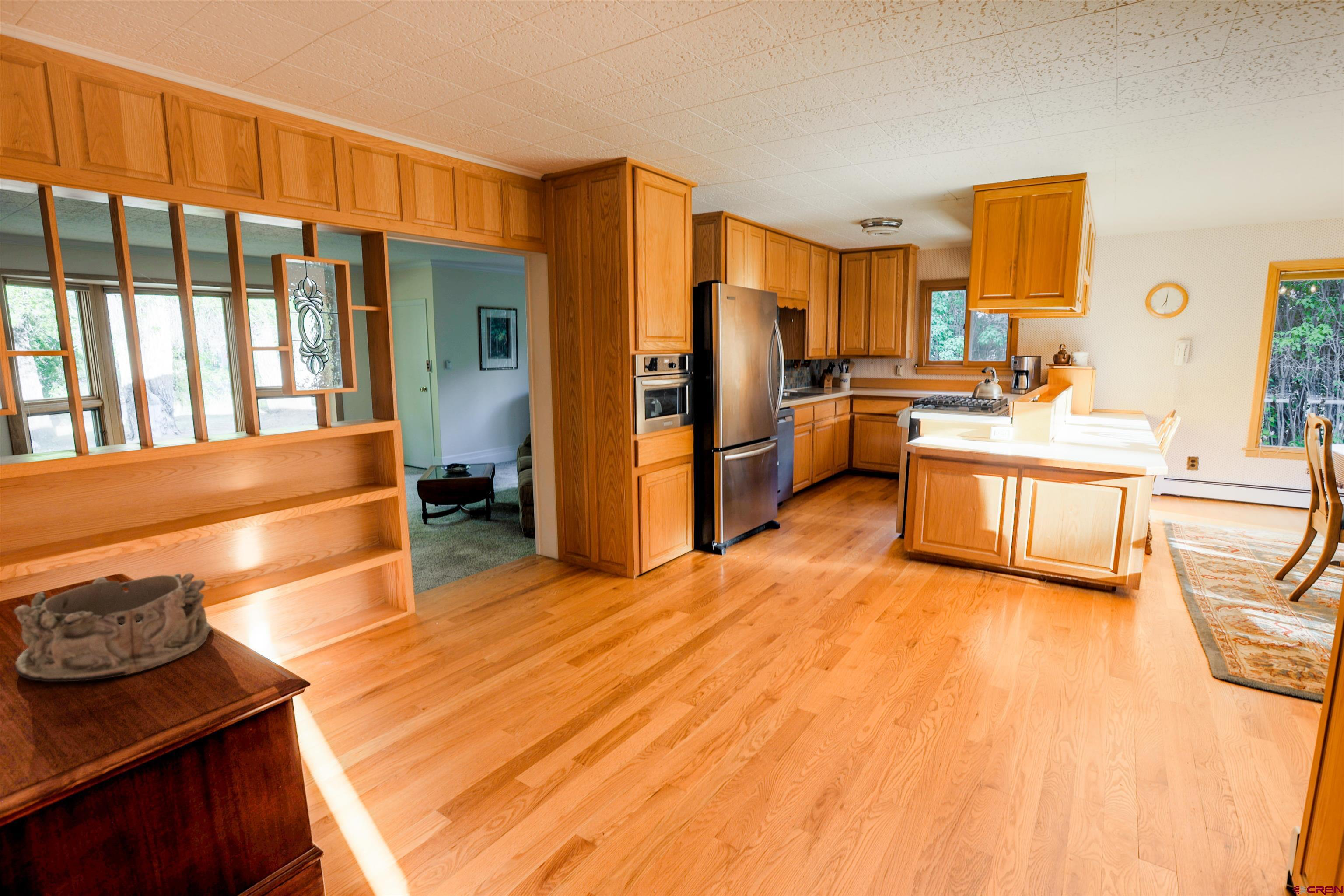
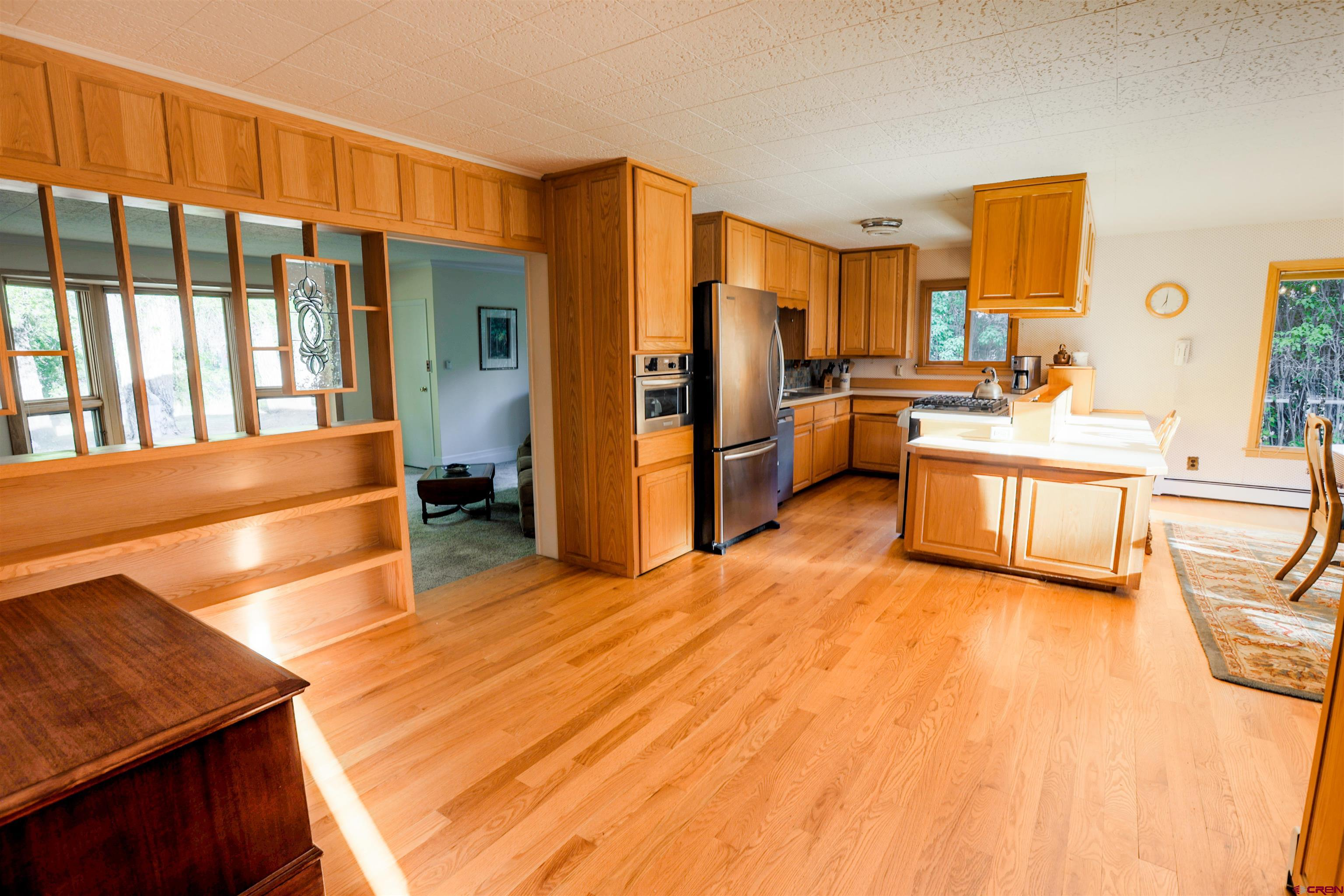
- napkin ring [13,573,212,682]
